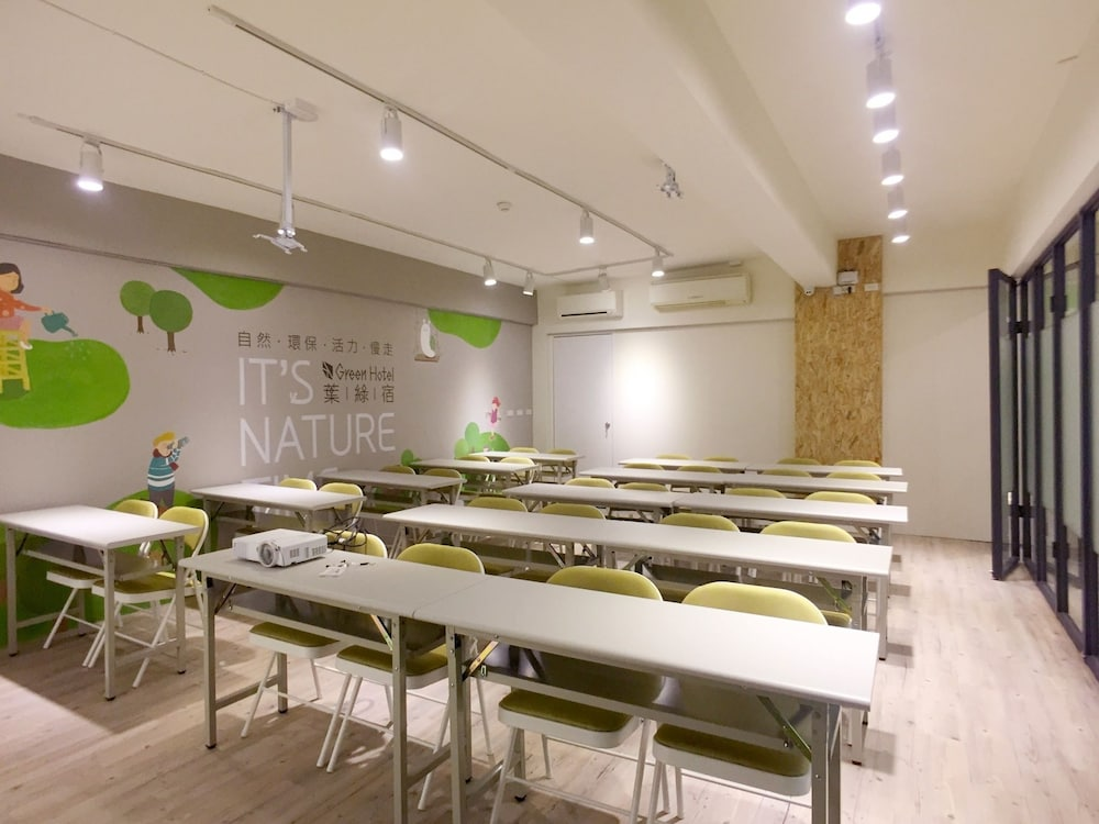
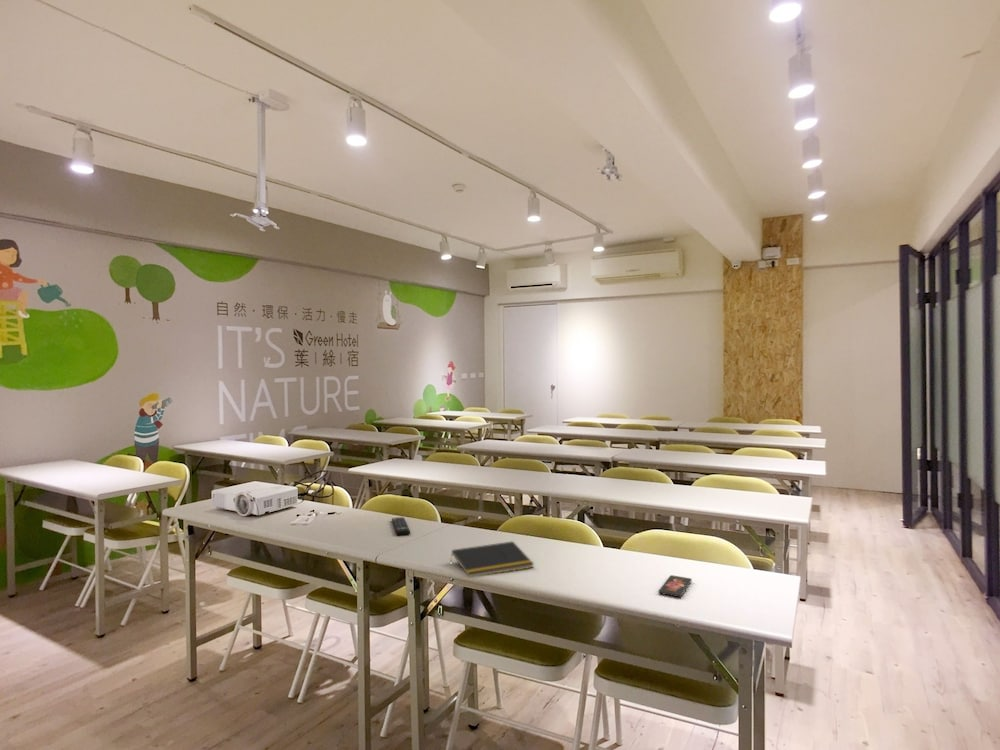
+ smartphone [657,574,693,598]
+ notepad [450,540,535,578]
+ remote control [391,516,411,536]
